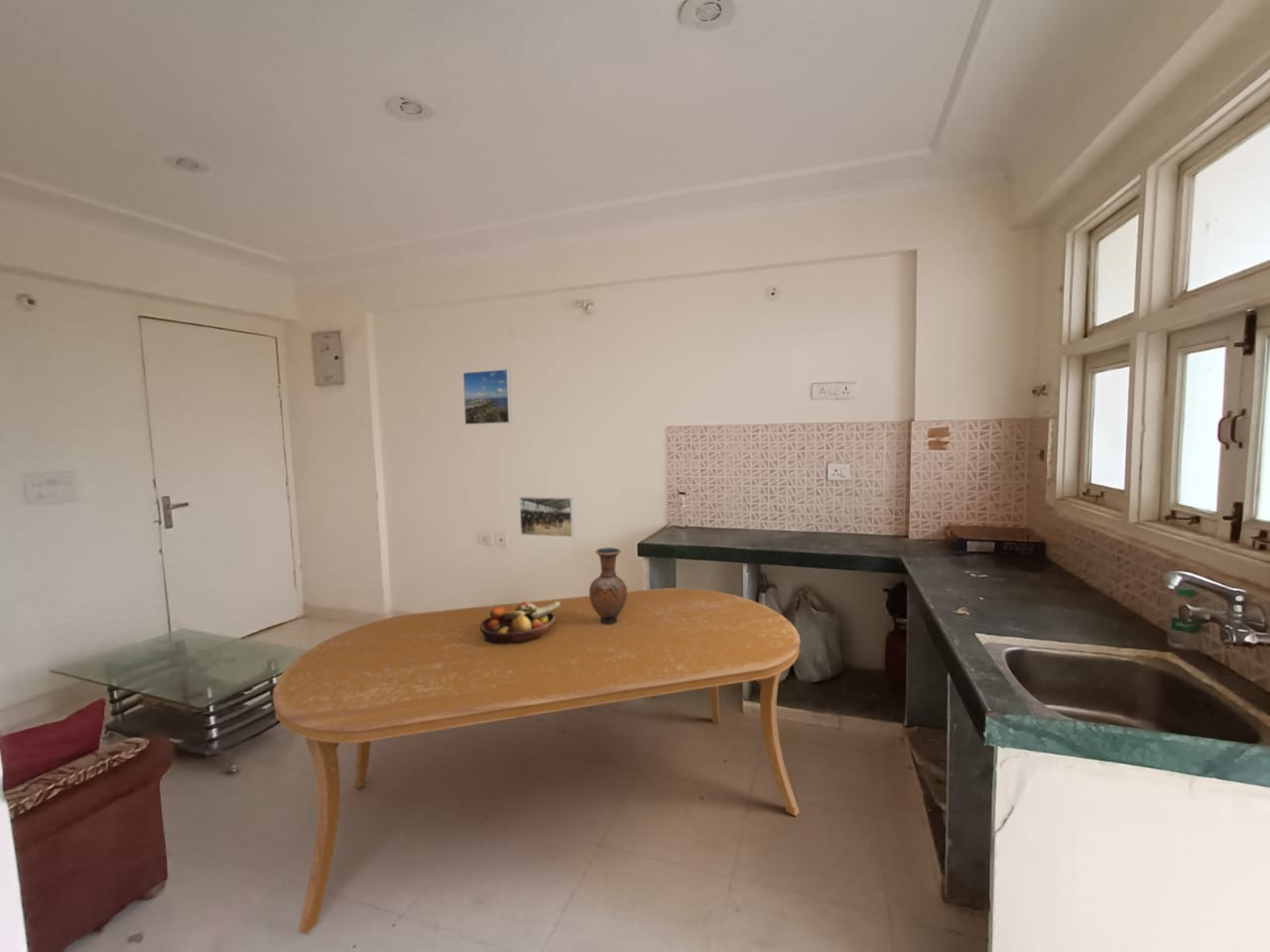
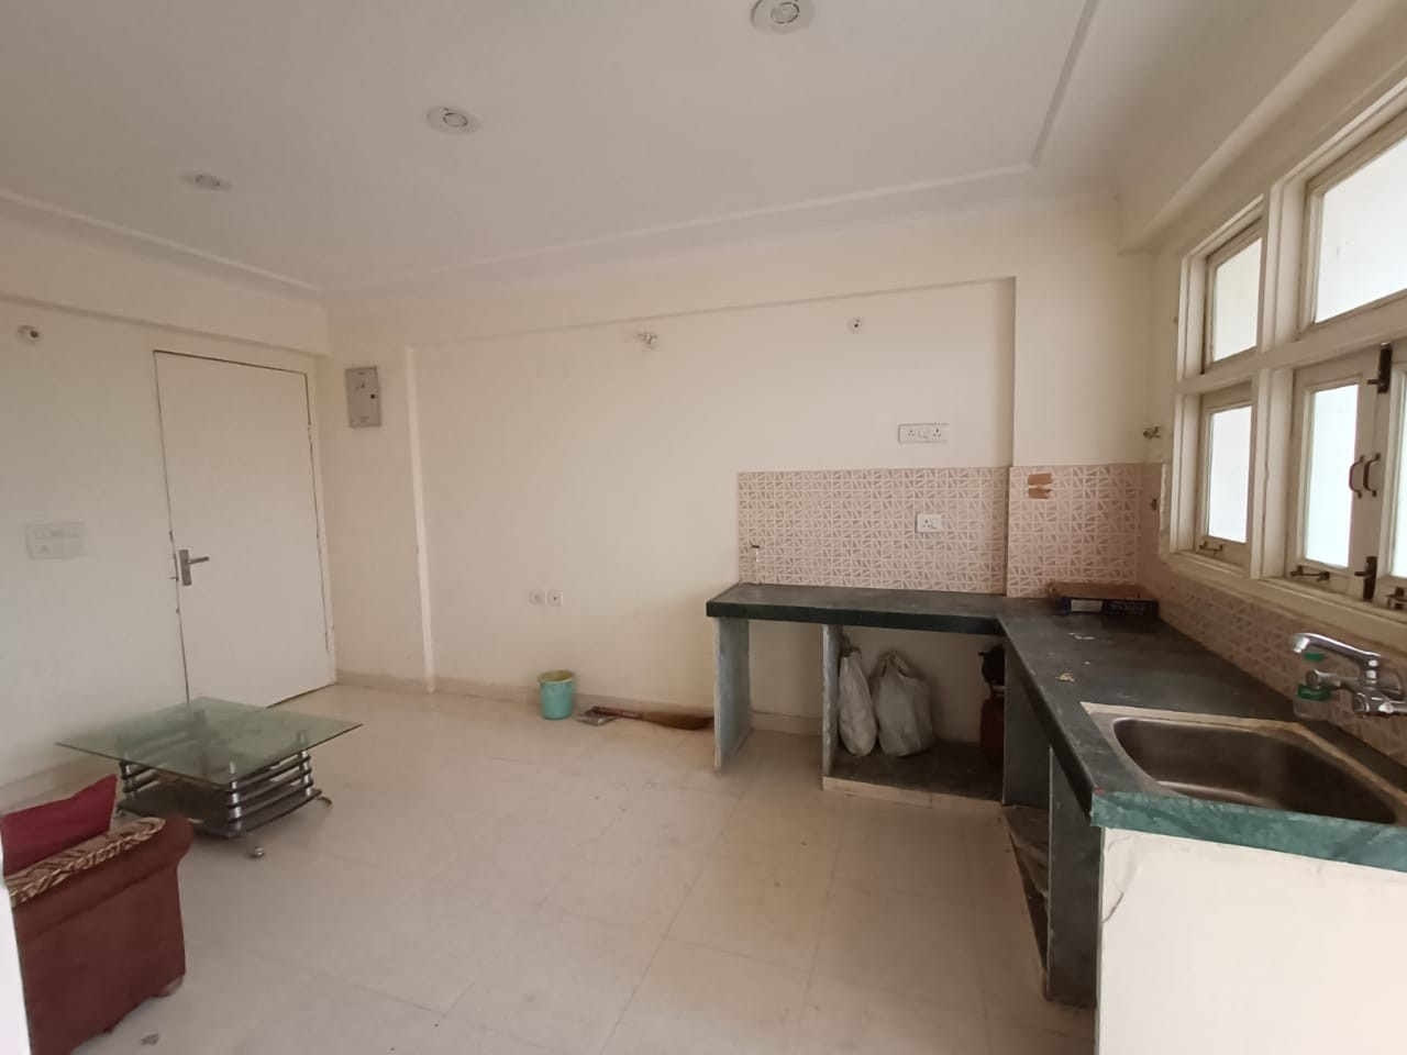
- dining table [272,587,801,935]
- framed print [519,496,575,538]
- fruit bowl [480,600,562,645]
- vase [588,546,628,625]
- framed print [462,368,513,425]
